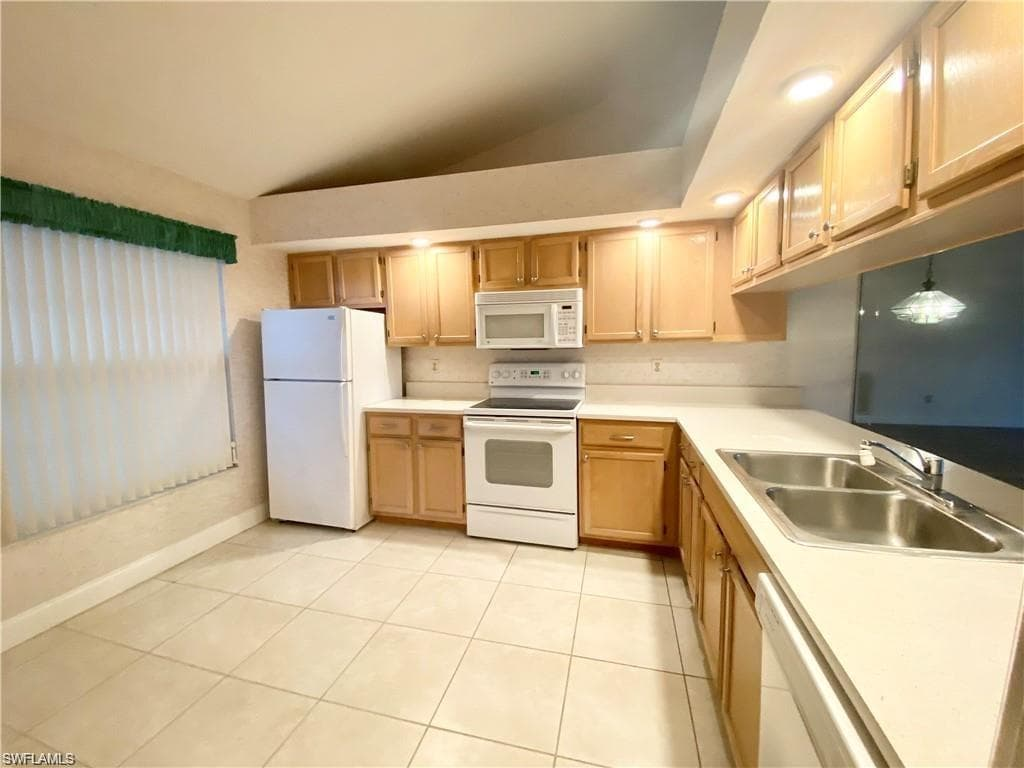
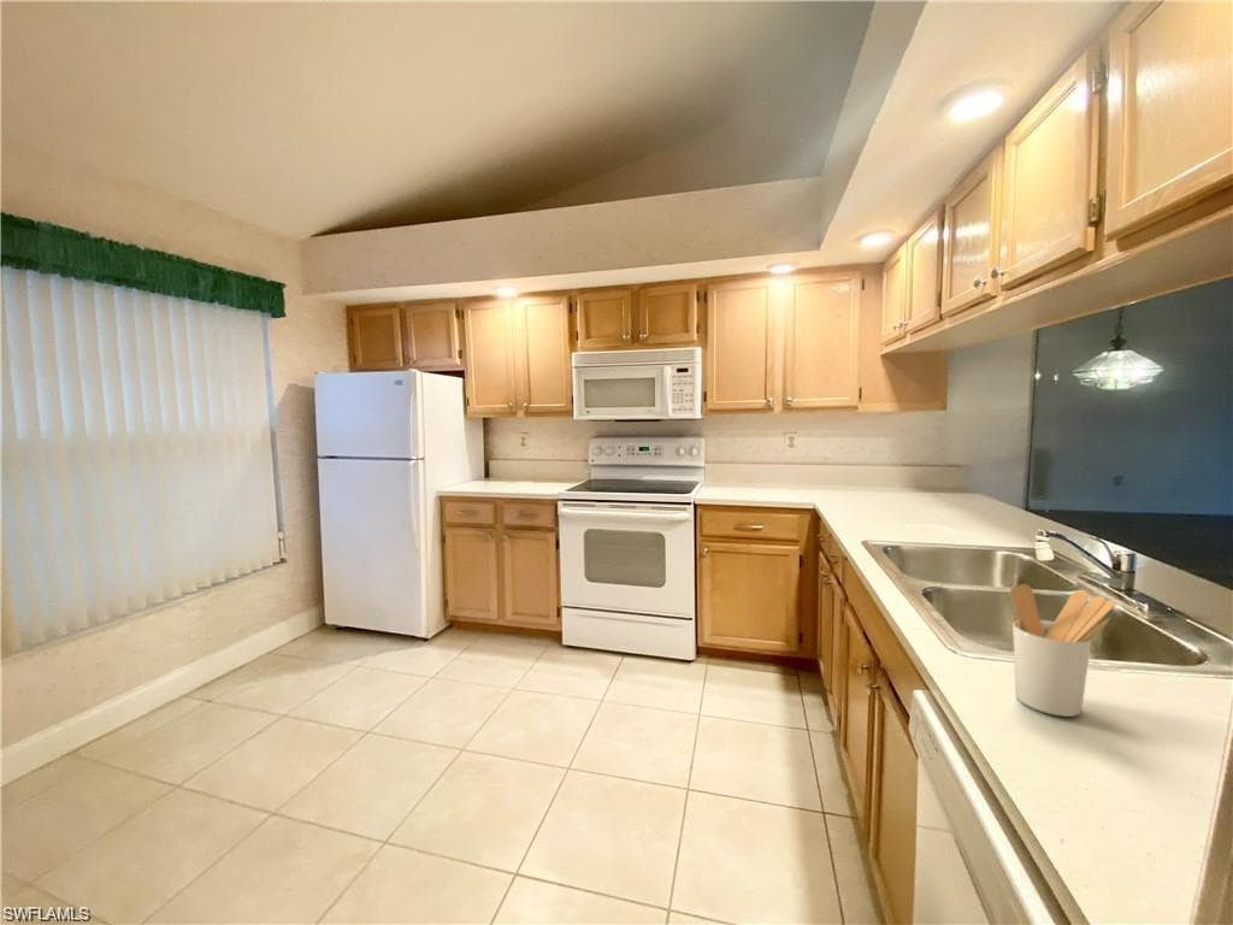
+ utensil holder [1009,583,1116,718]
